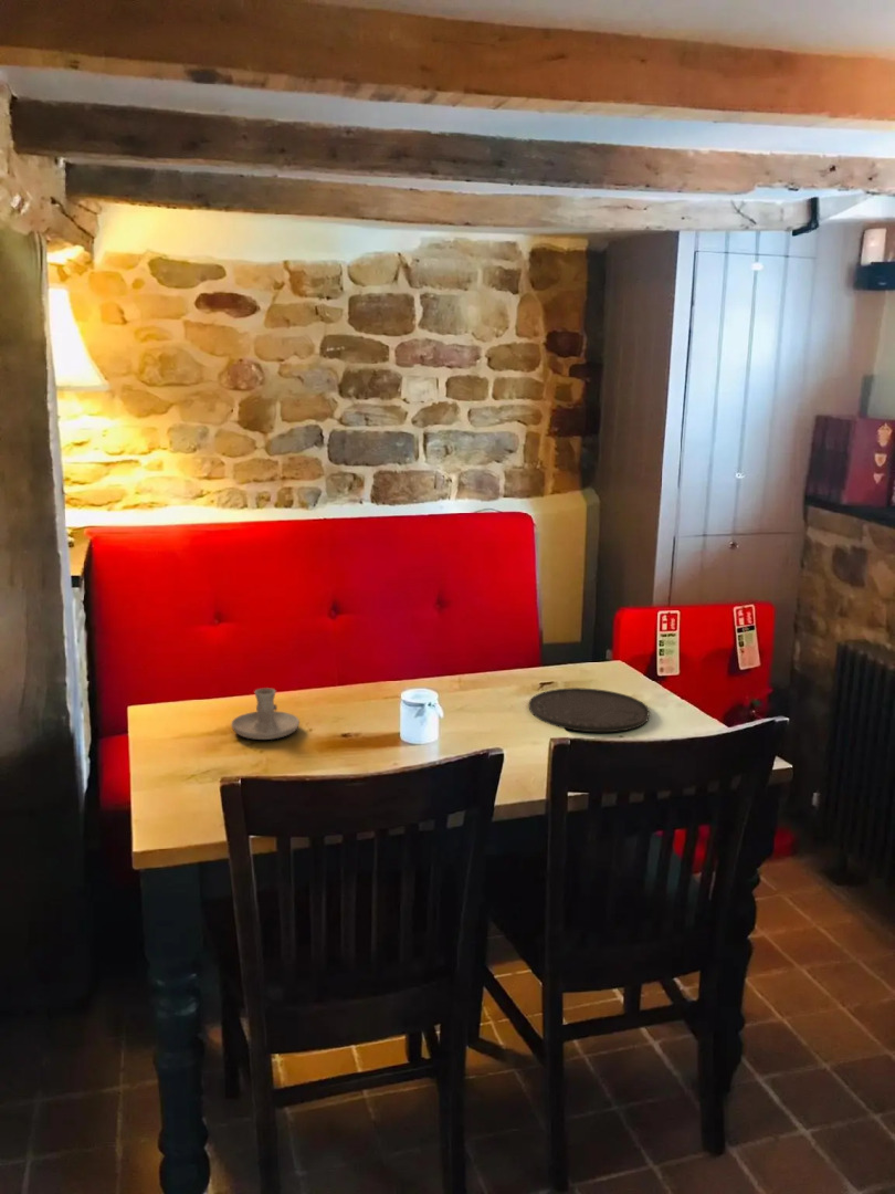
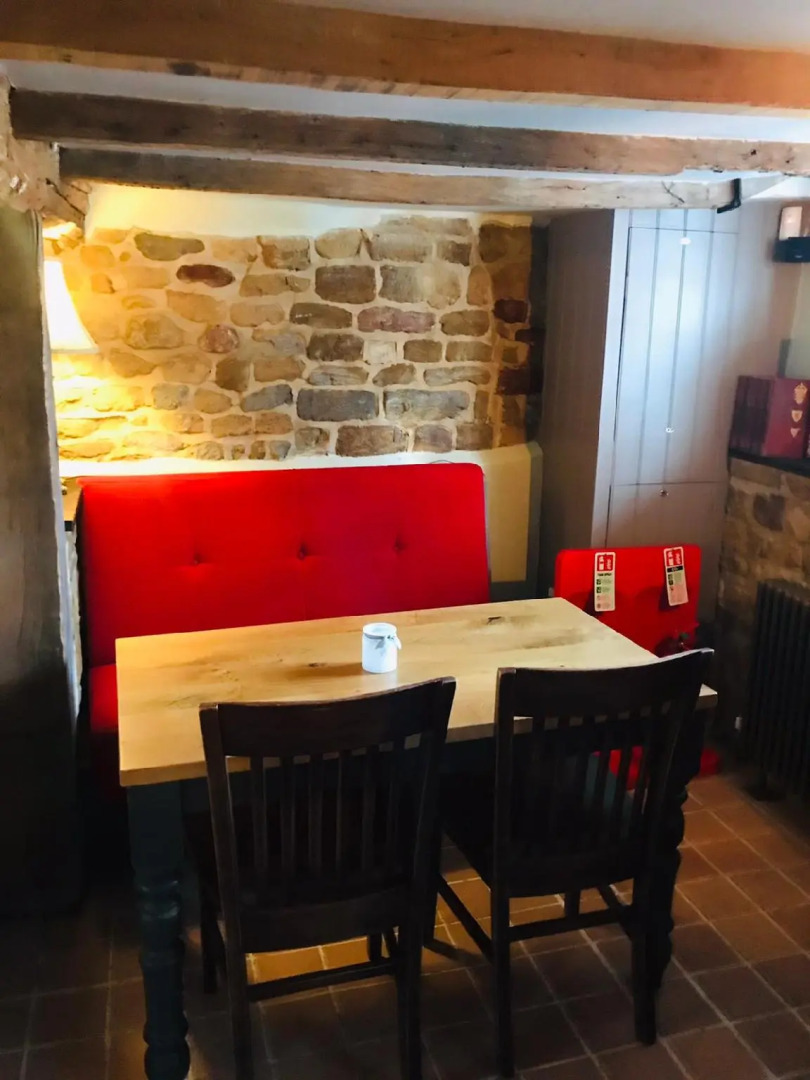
- plate [528,687,651,733]
- candle holder [230,687,301,741]
